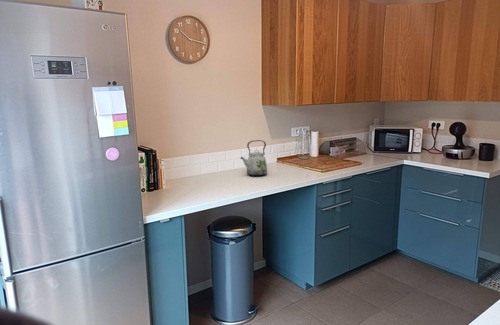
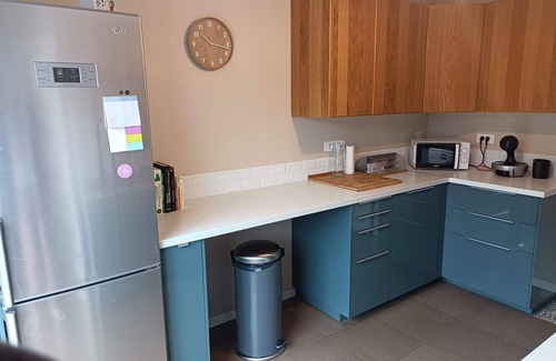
- kettle [239,139,268,177]
